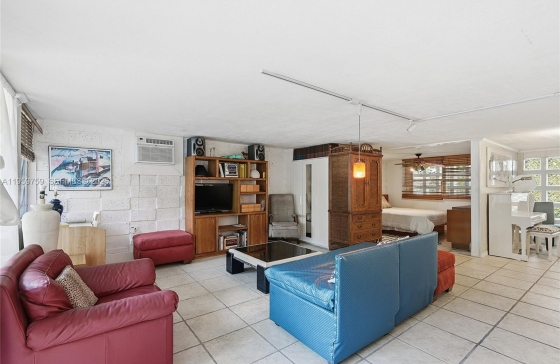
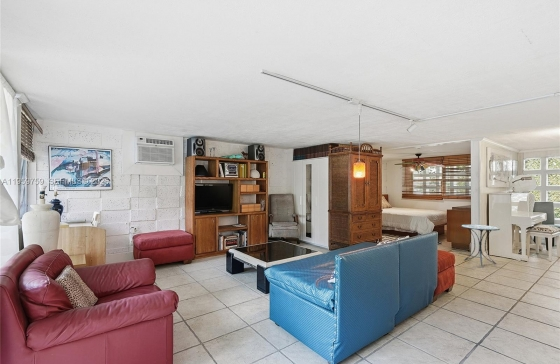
+ side table [461,224,501,269]
